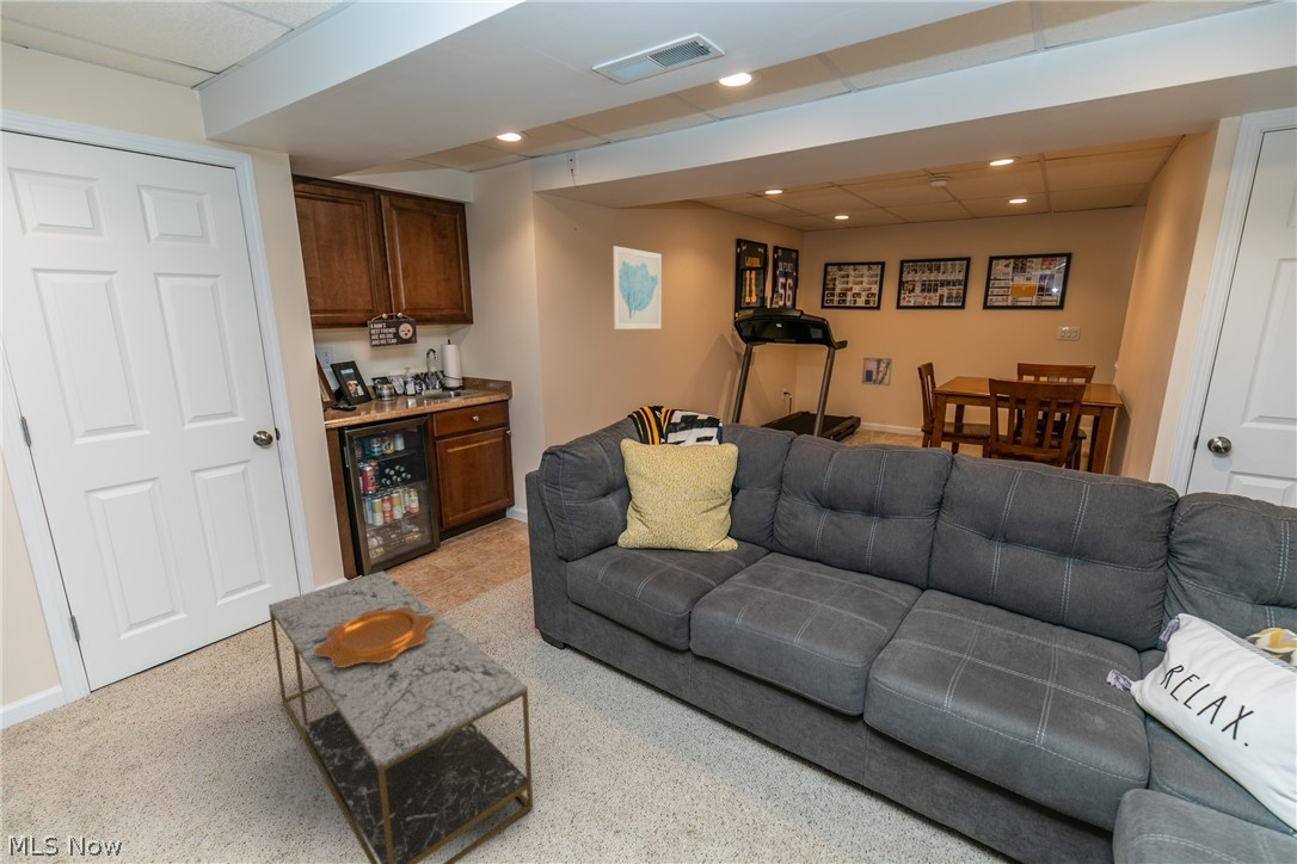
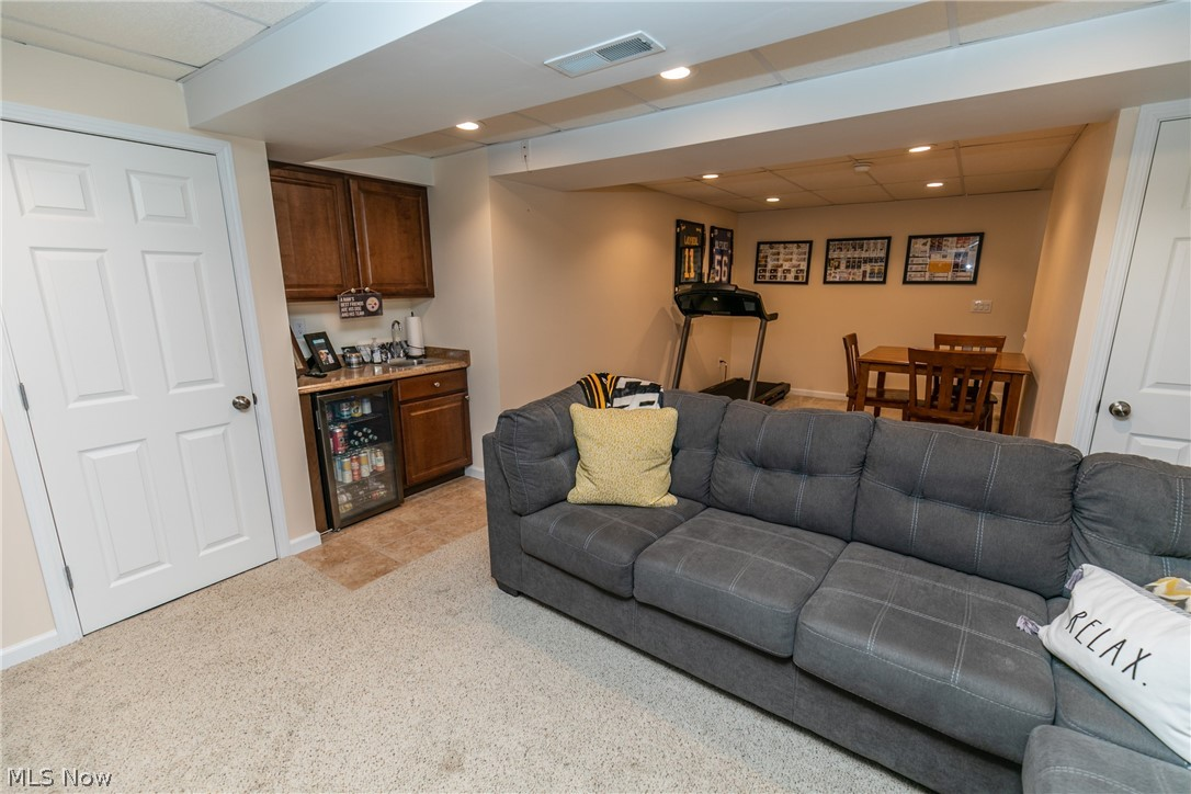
- coffee table [268,569,534,864]
- wall art [611,245,663,331]
- wall art [861,357,893,387]
- decorative bowl [314,607,435,667]
